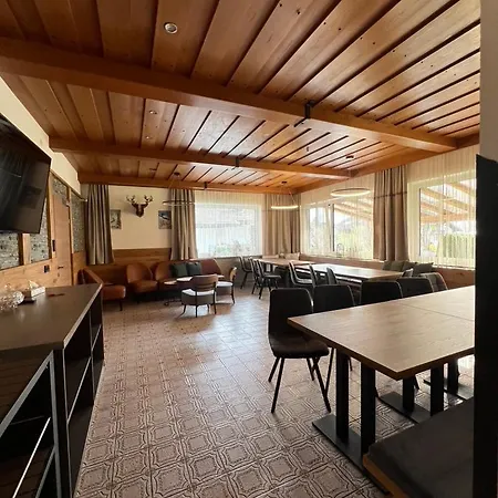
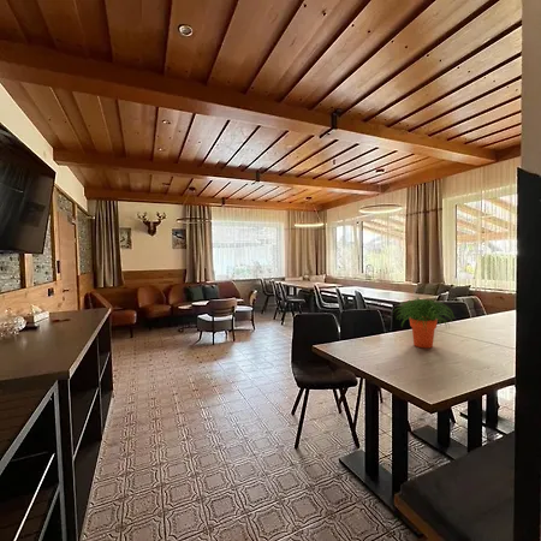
+ potted plant [392,296,456,349]
